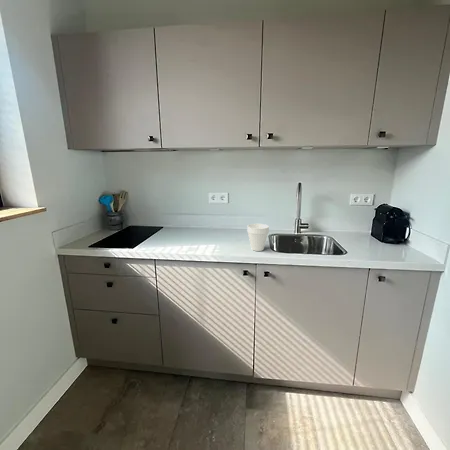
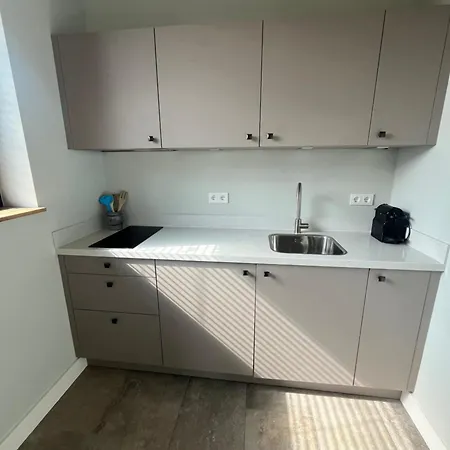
- cup [246,223,270,252]
